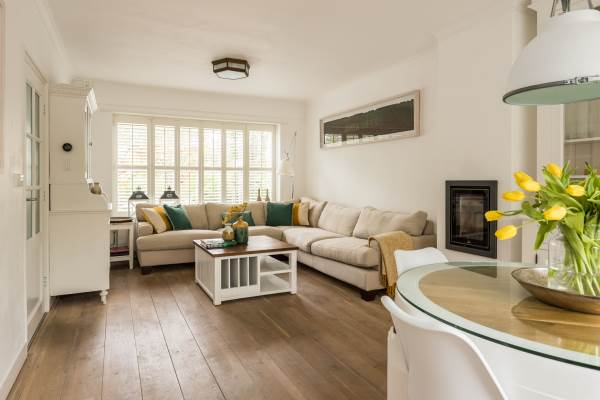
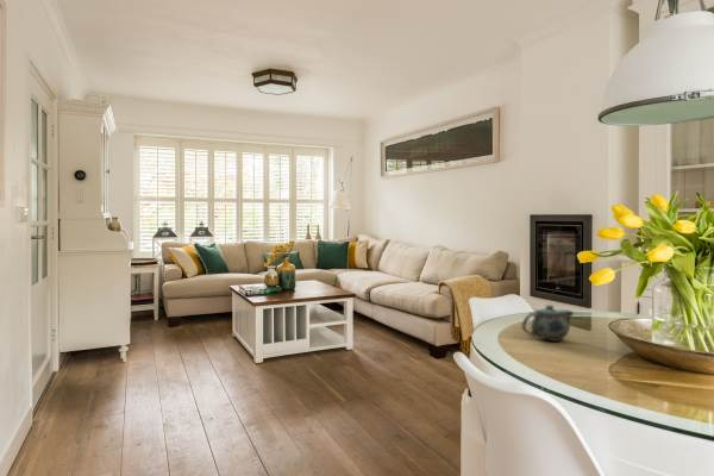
+ chinaware [520,303,575,343]
